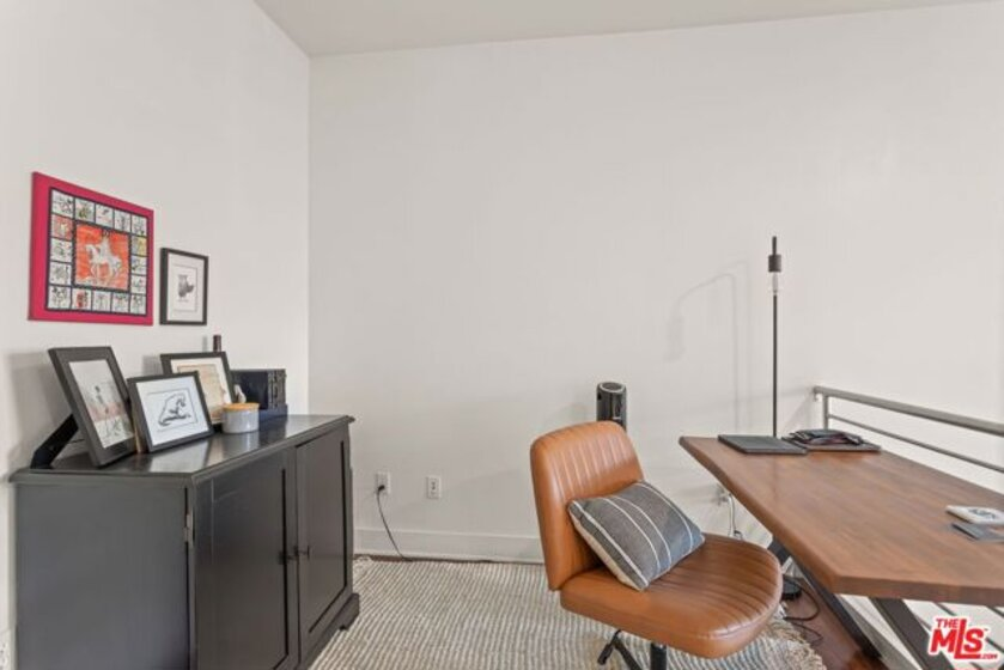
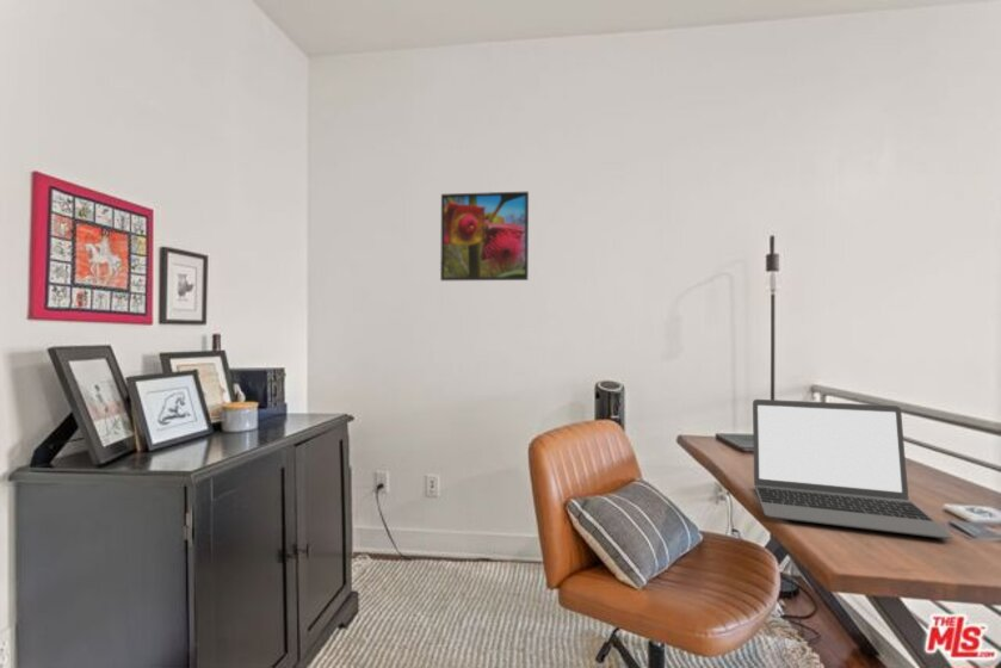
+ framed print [439,191,530,282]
+ laptop [752,398,954,540]
